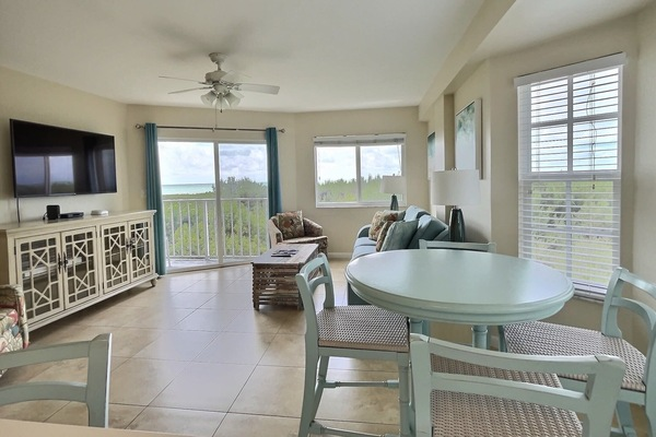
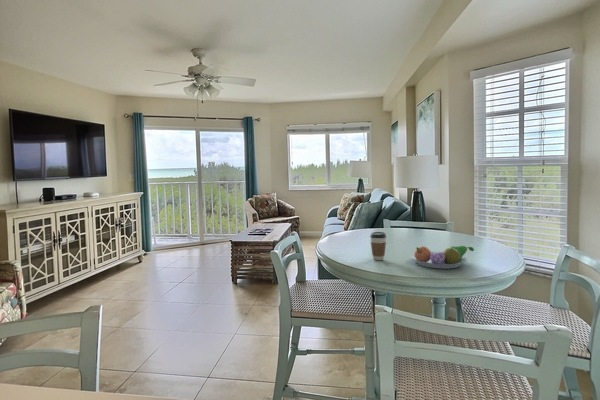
+ coffee cup [369,231,387,261]
+ fruit bowl [409,245,475,269]
